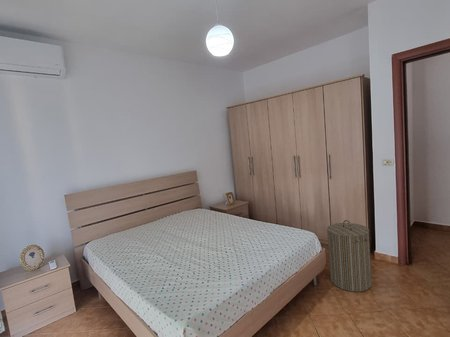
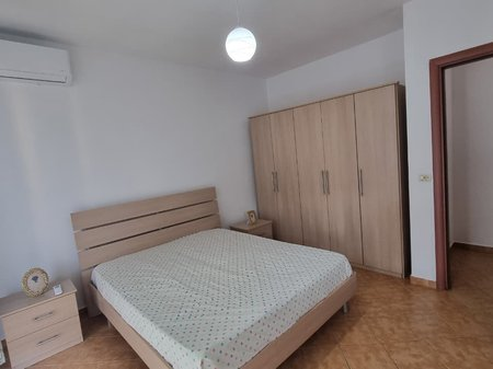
- laundry hamper [326,219,373,293]
